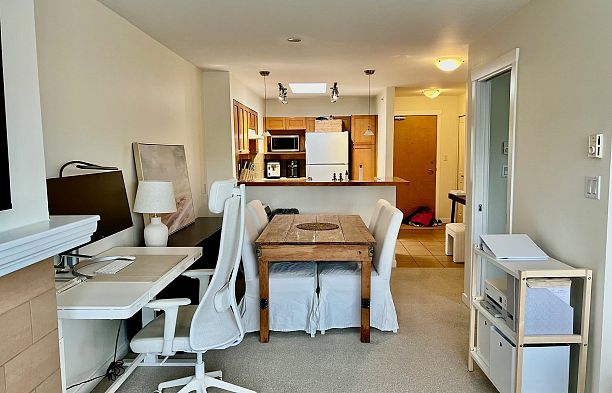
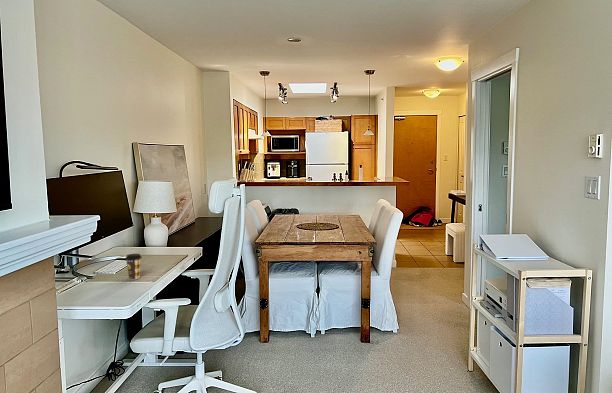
+ coffee cup [124,253,143,281]
